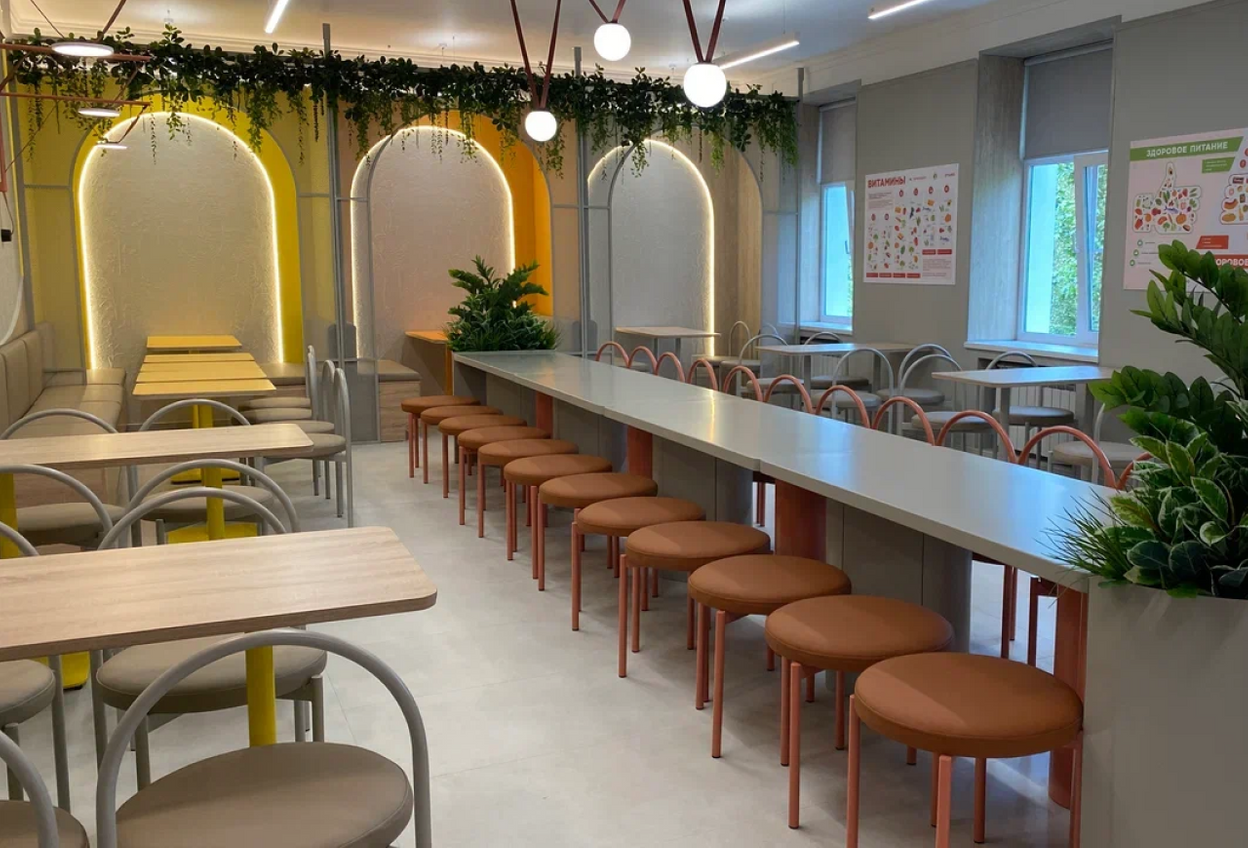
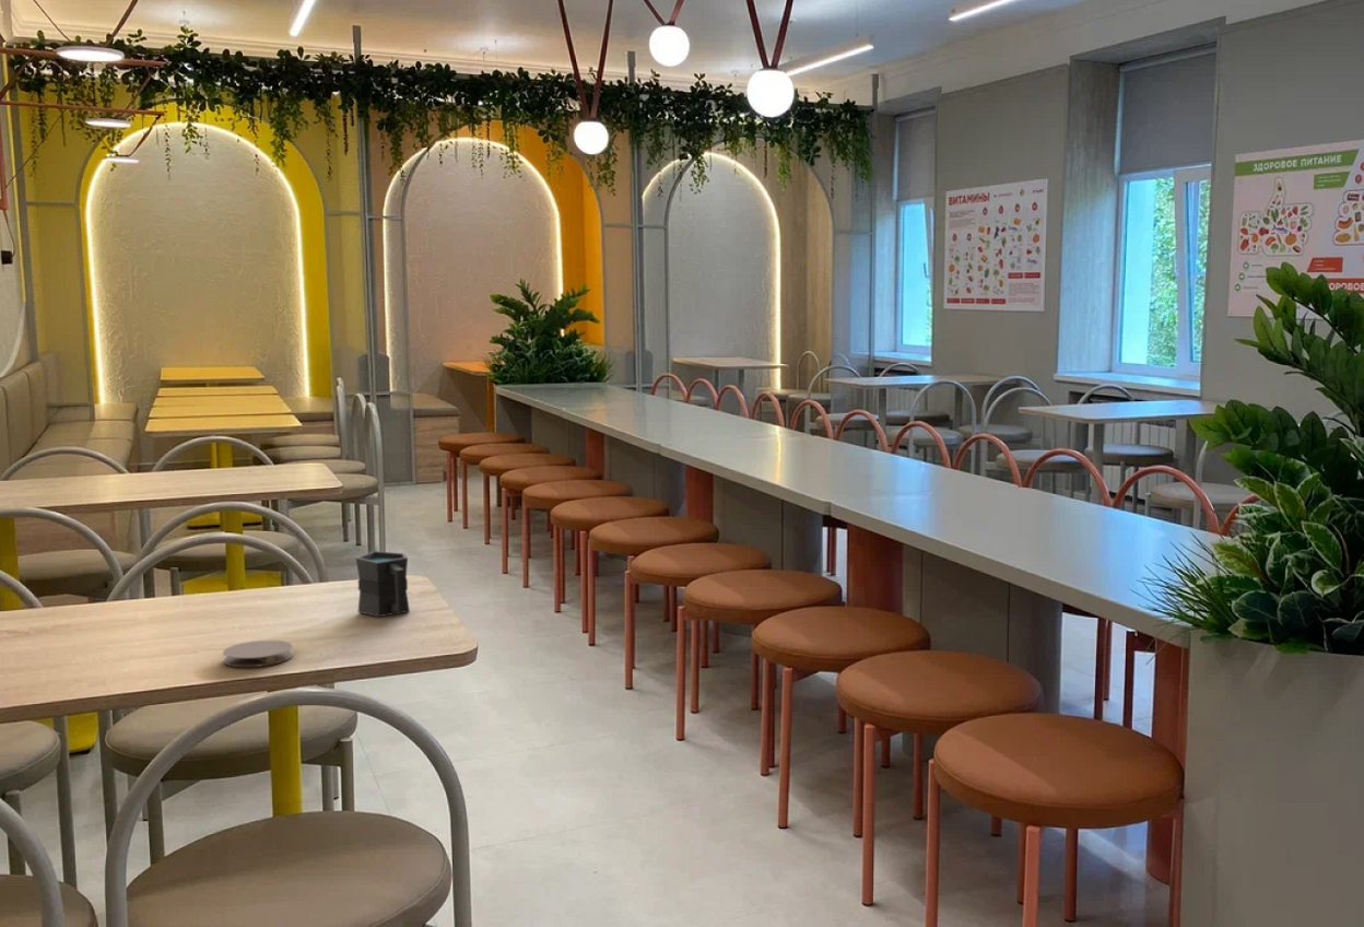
+ coaster [222,639,294,668]
+ mug [355,550,411,618]
